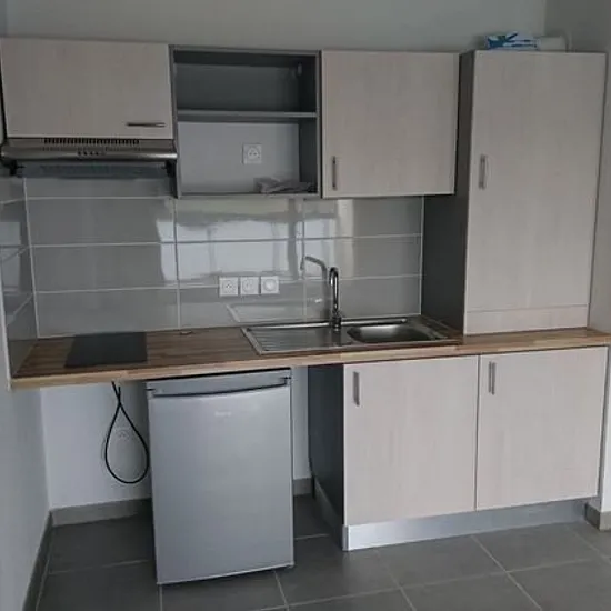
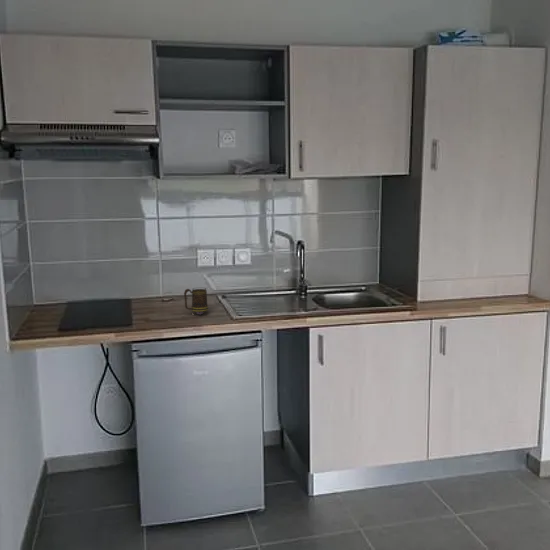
+ mug [183,287,209,316]
